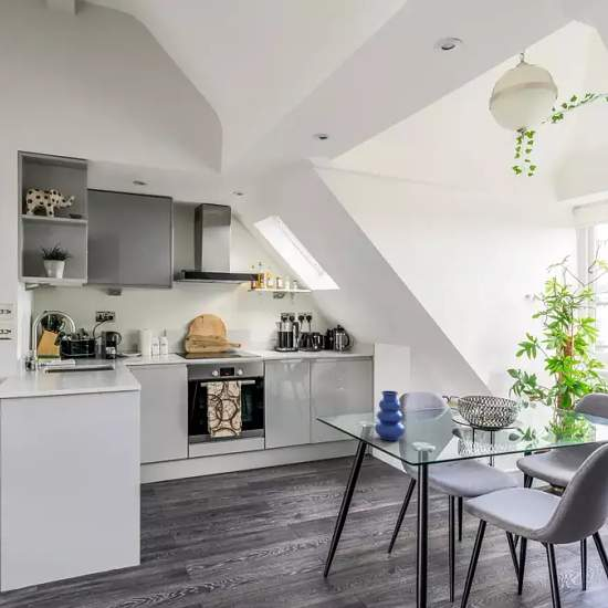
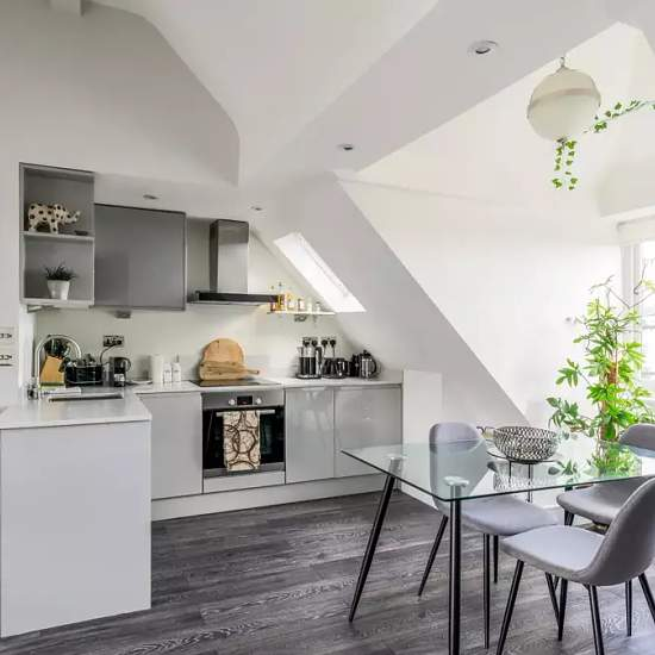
- vase [374,390,406,441]
